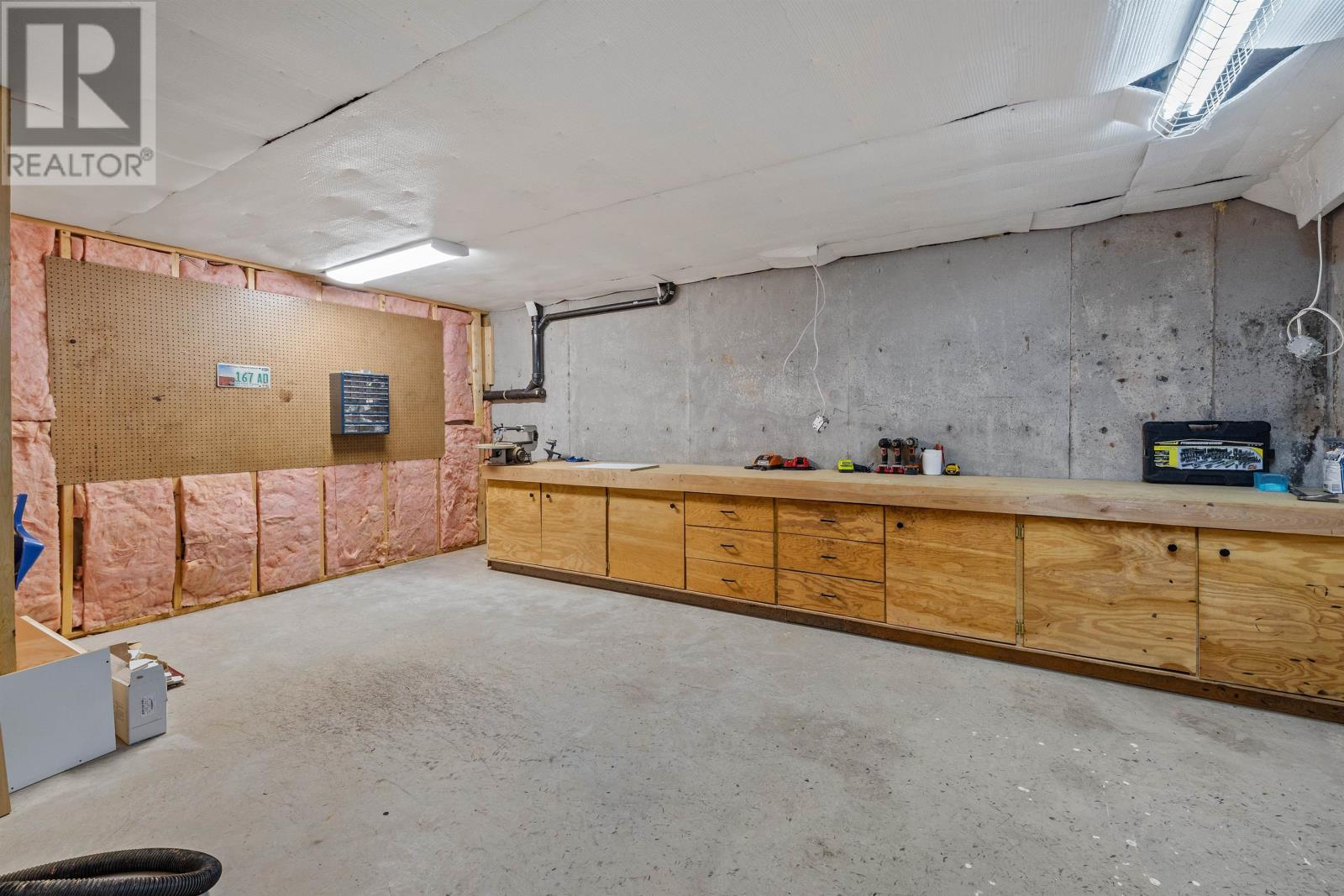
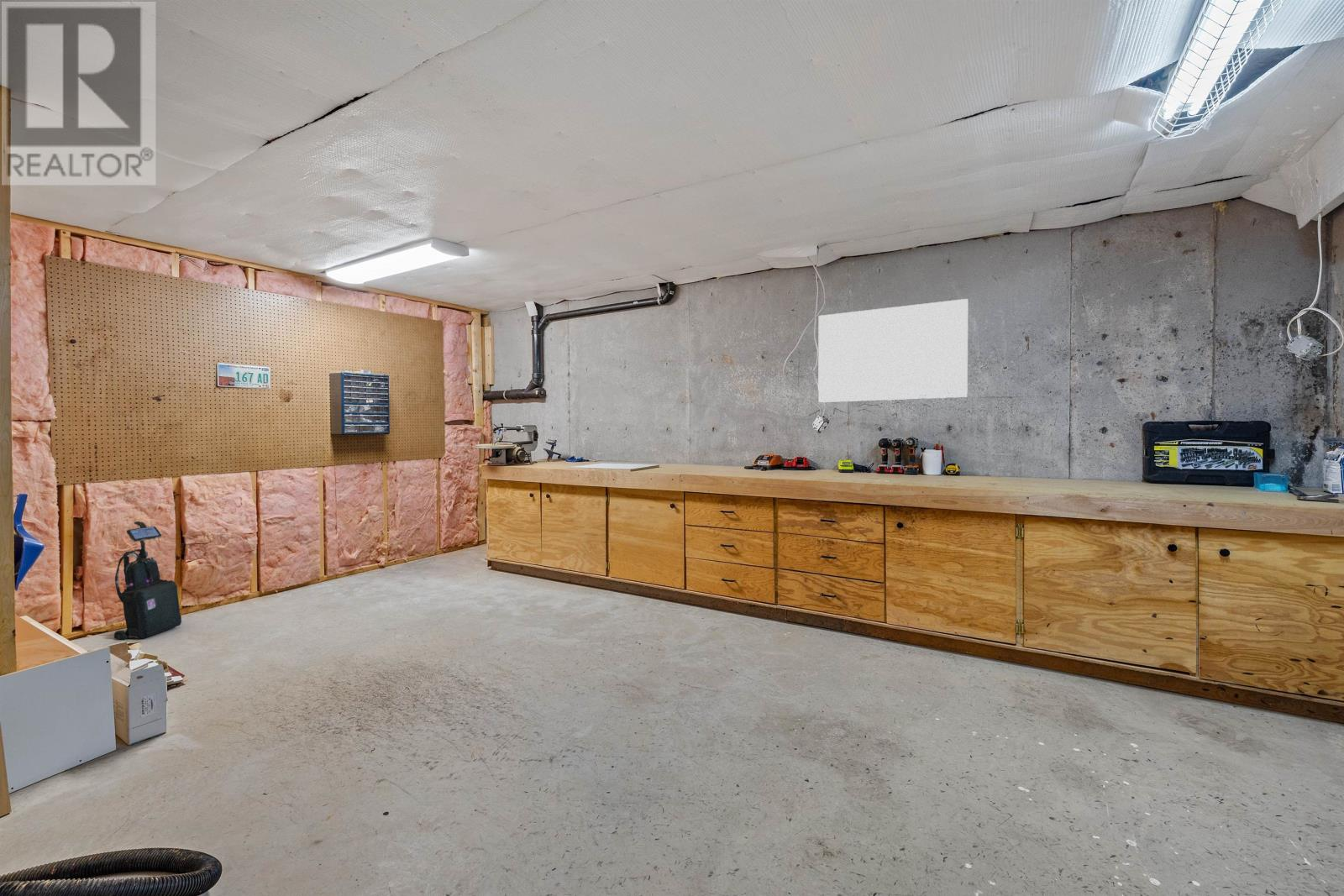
+ vacuum cleaner [113,521,182,640]
+ wall art [817,298,969,403]
